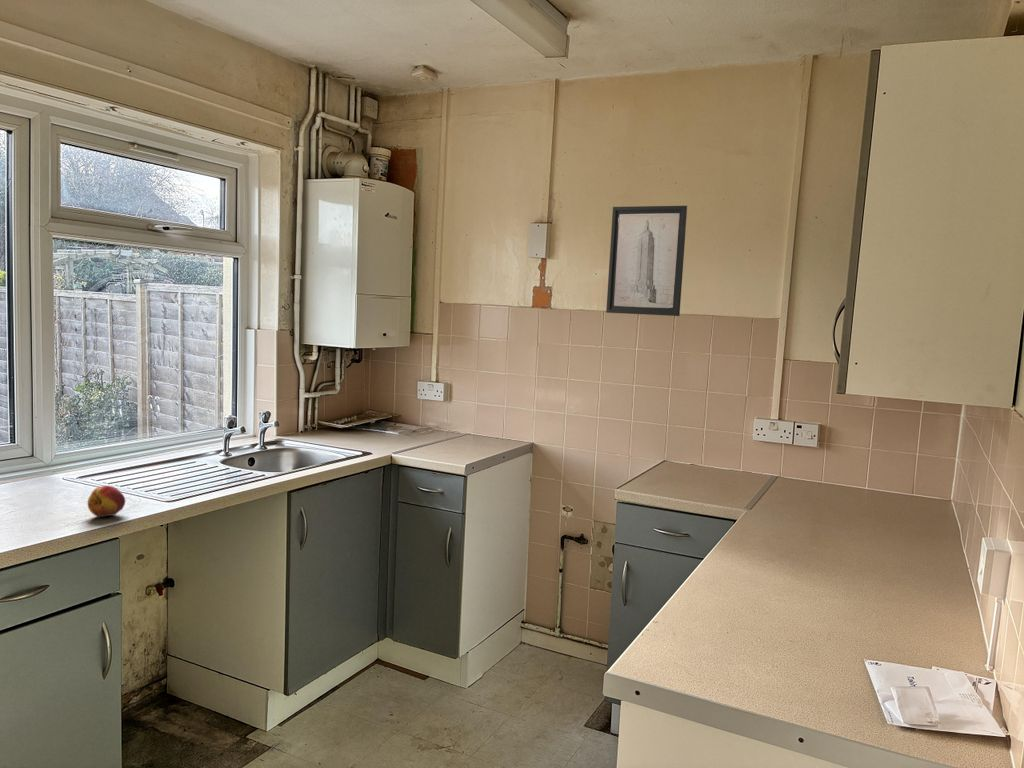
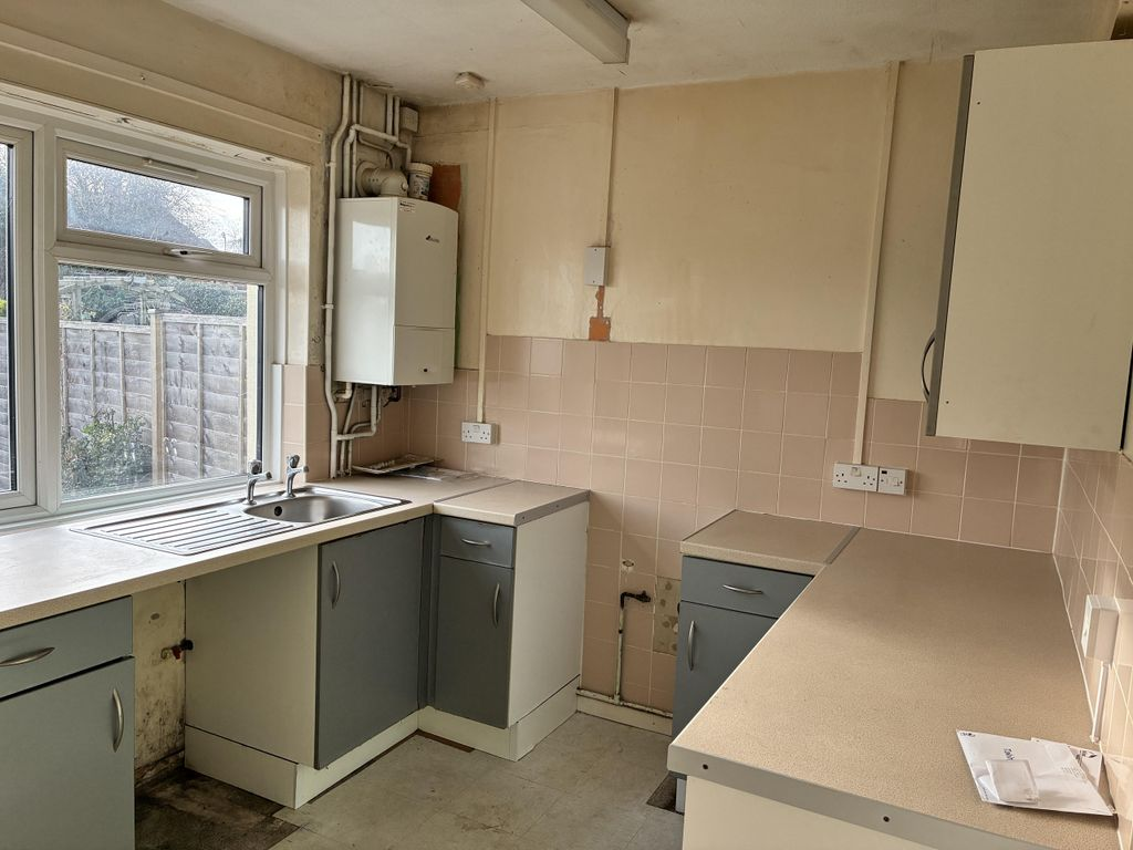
- wall art [605,205,688,317]
- fruit [87,485,126,518]
